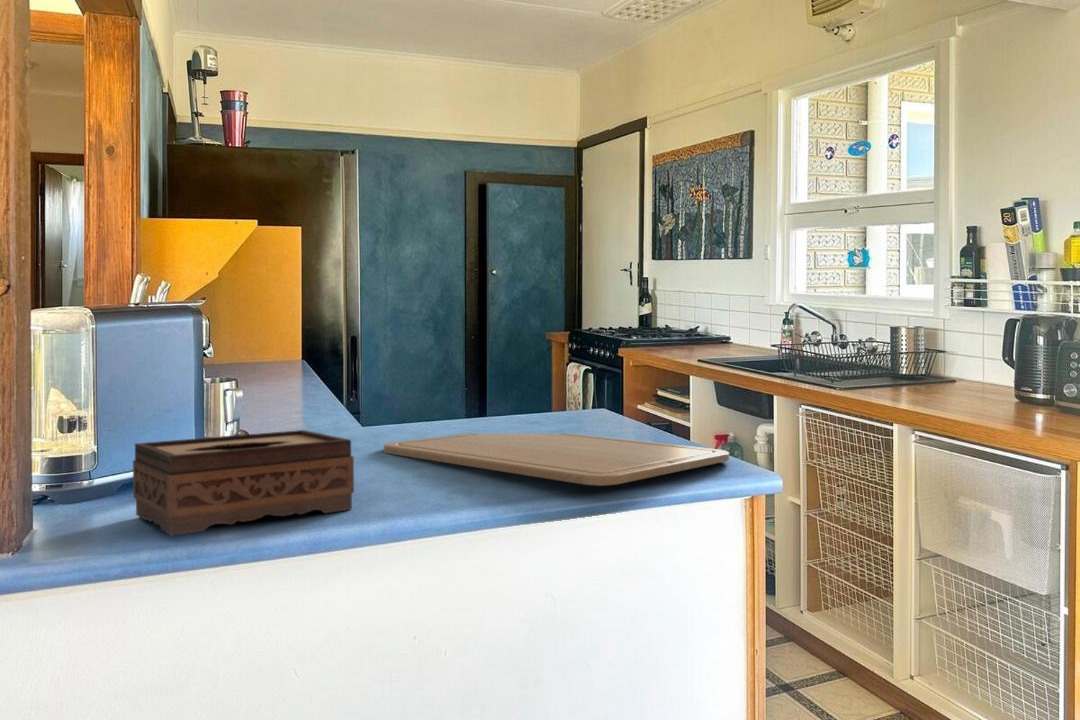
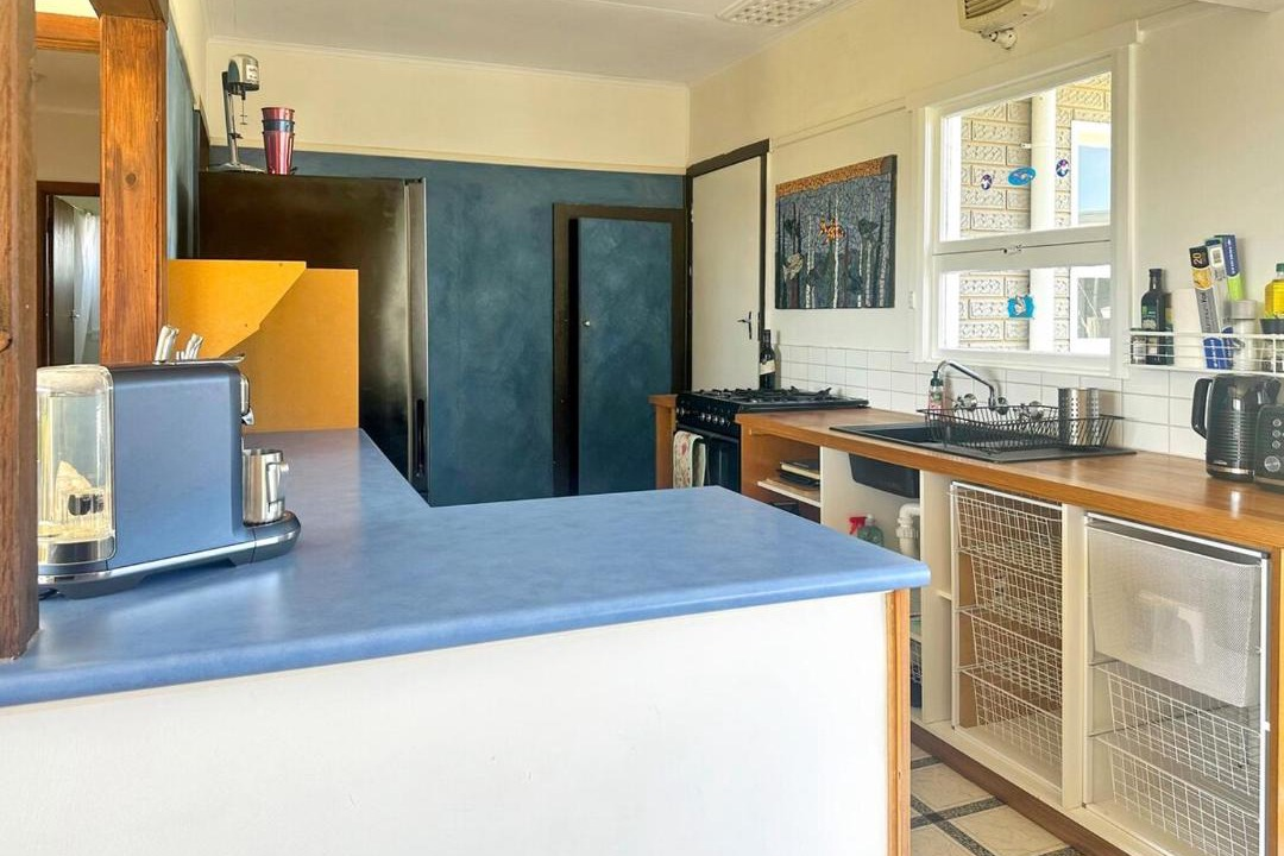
- tissue box [132,429,355,537]
- chopping board [383,432,730,487]
